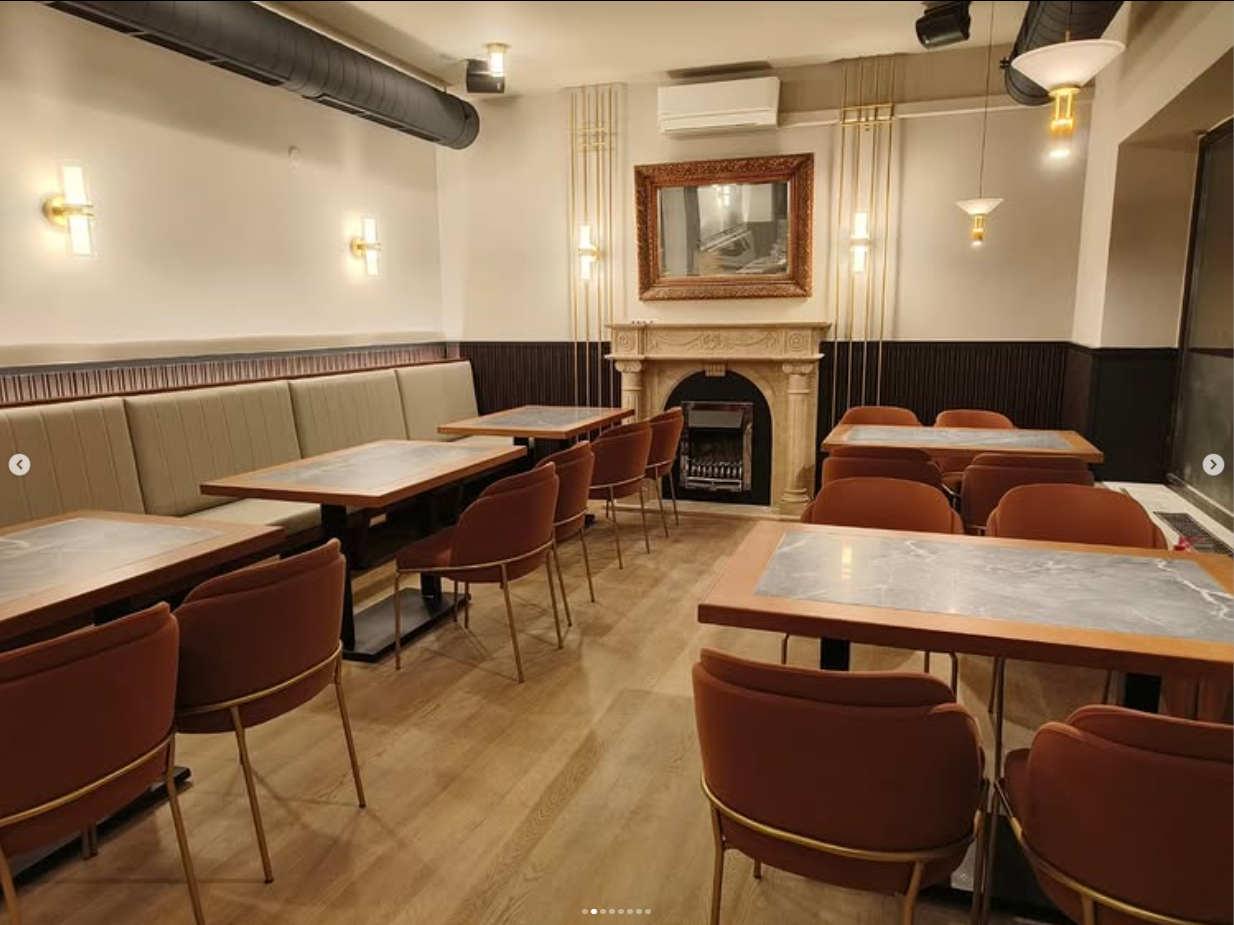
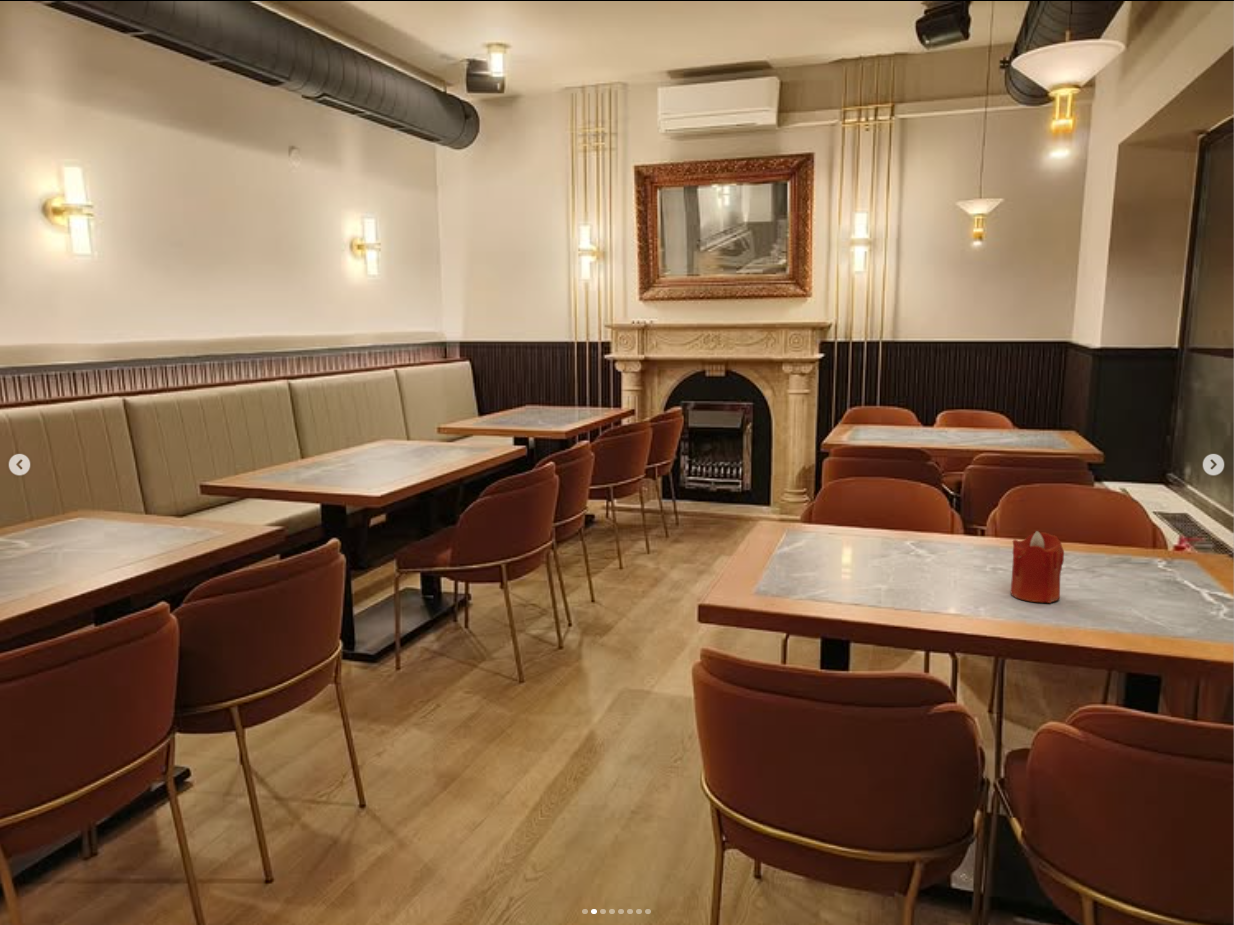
+ candle [1010,530,1065,604]
